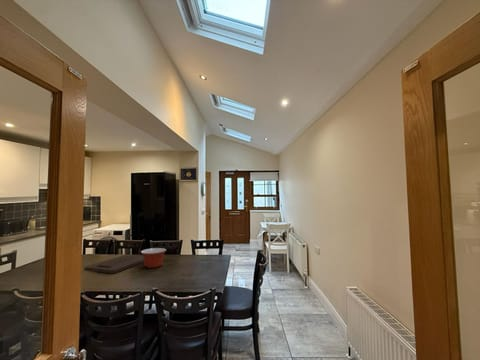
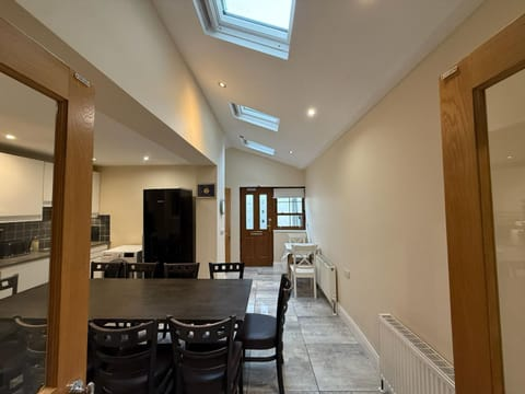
- mixing bowl [140,247,167,269]
- cutting board [83,254,144,274]
